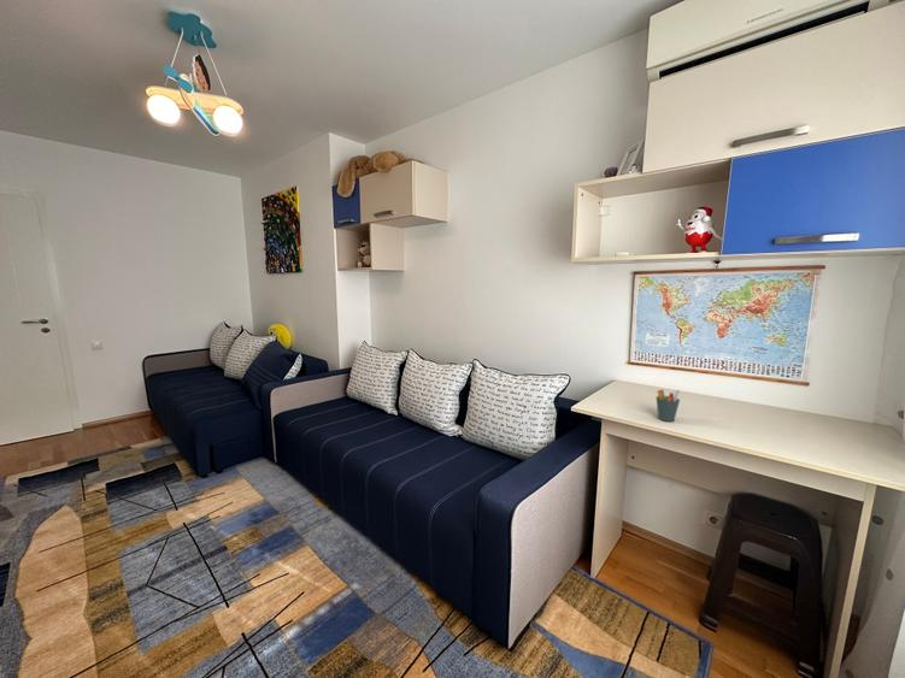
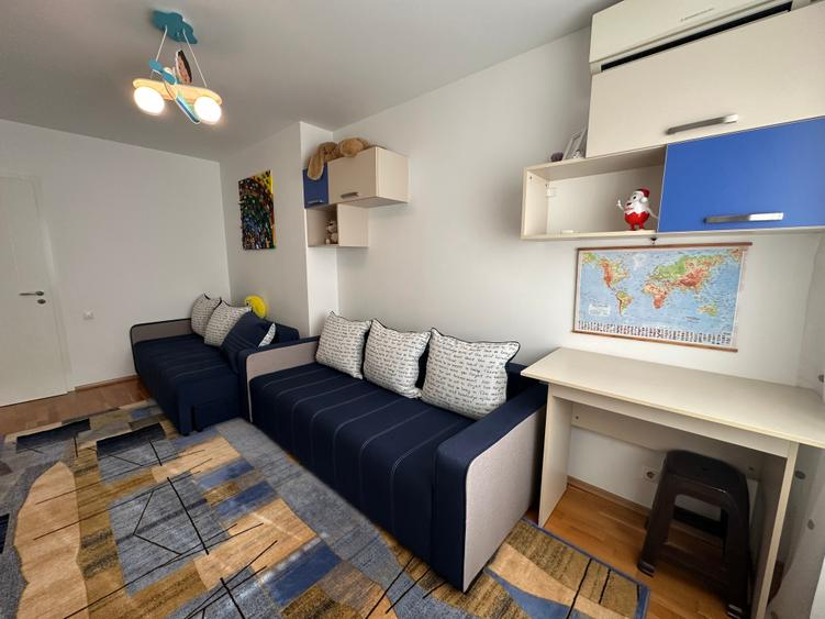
- pen holder [656,389,681,423]
